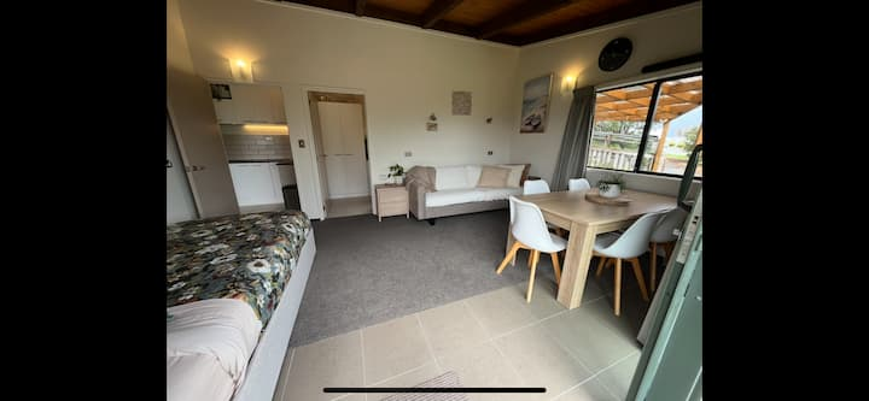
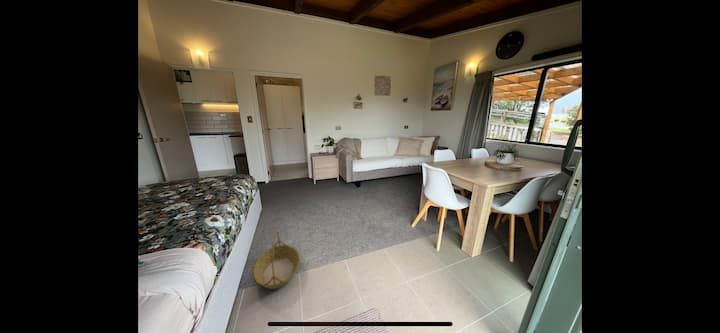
+ basket [252,228,301,290]
